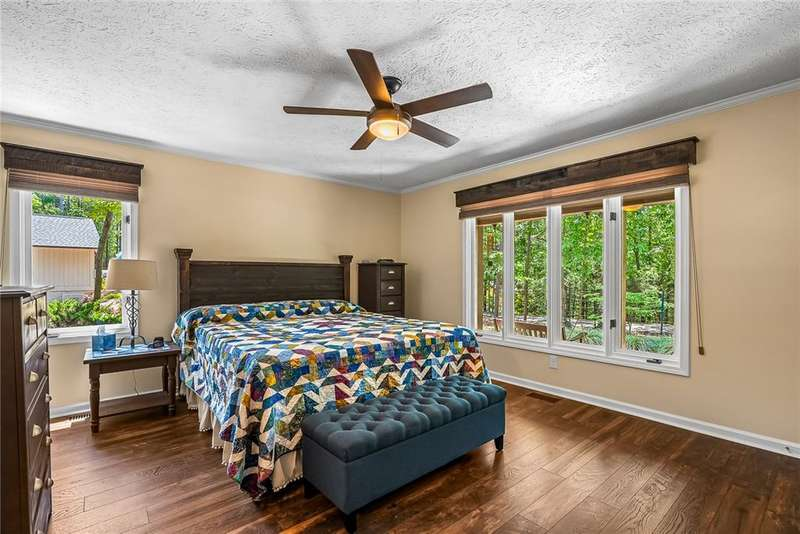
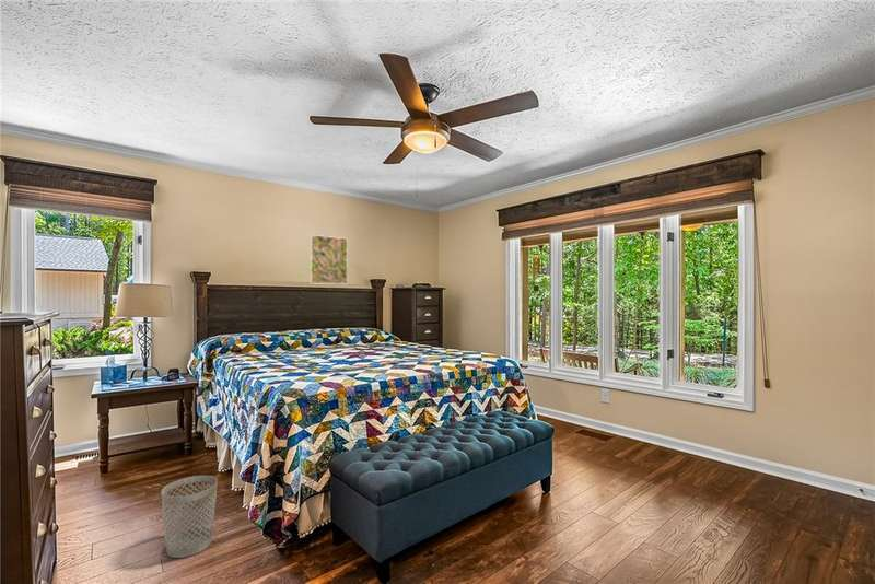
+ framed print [308,234,349,285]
+ wastebasket [160,475,219,559]
